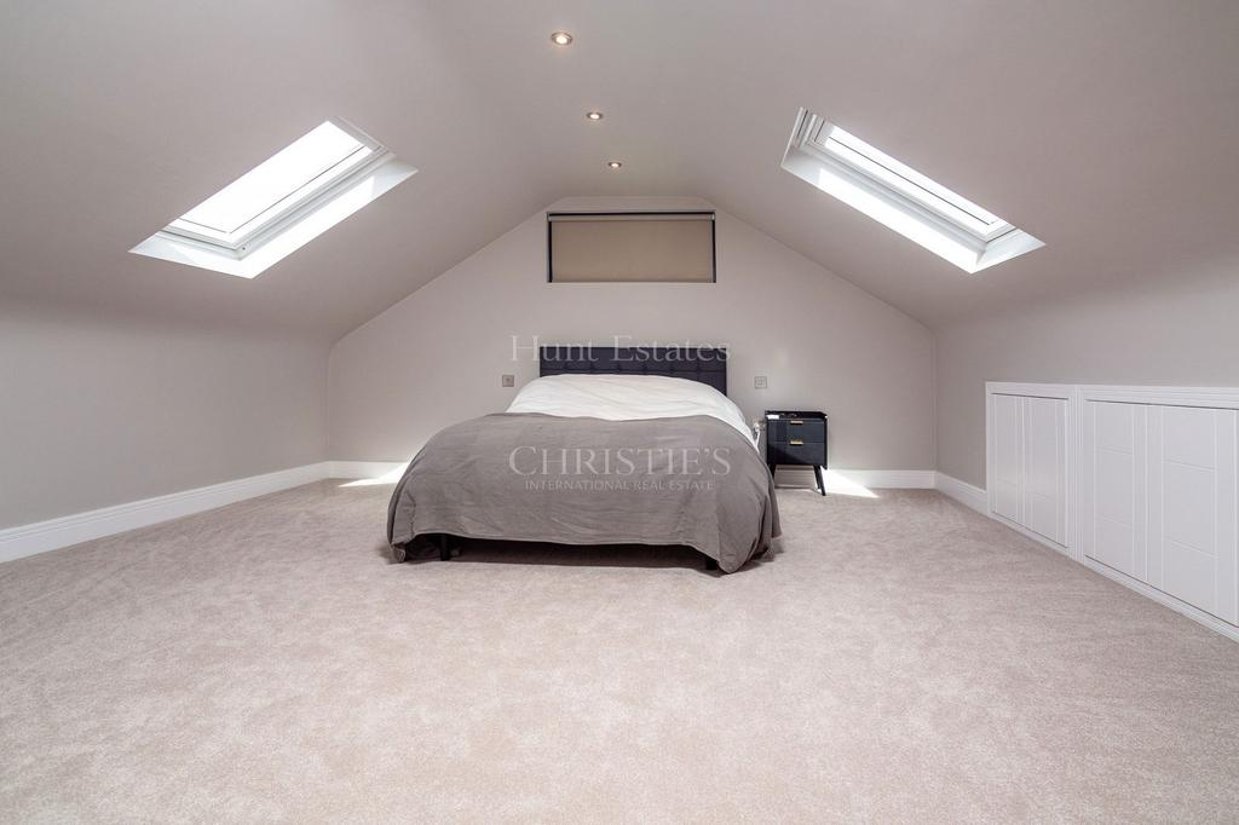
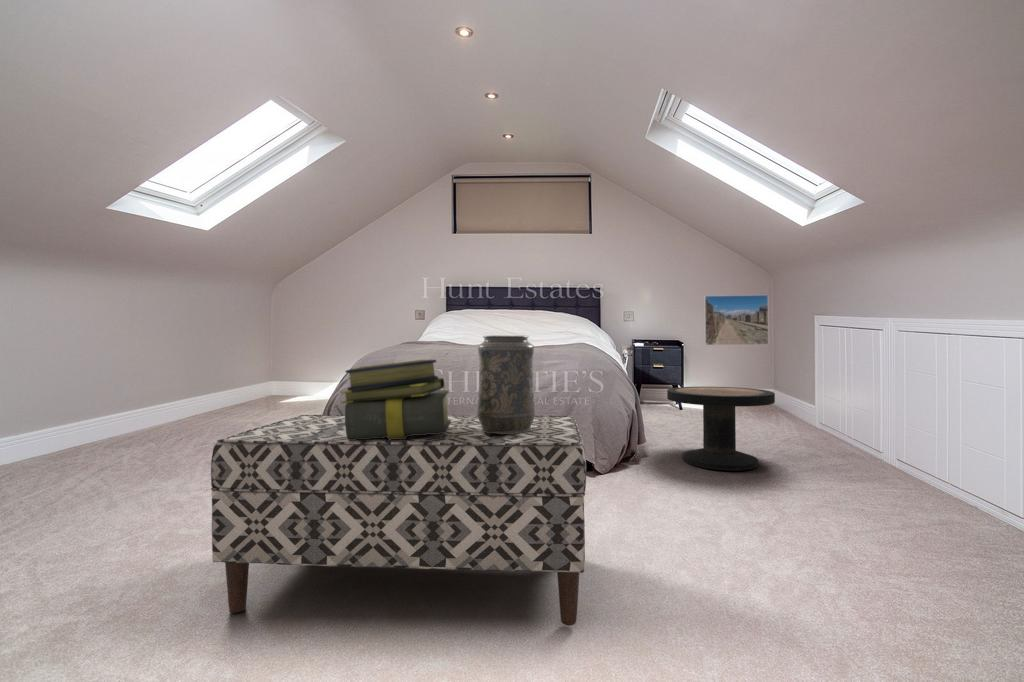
+ bench [210,414,587,626]
+ decorative vase [476,334,537,434]
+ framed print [703,294,770,346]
+ side table [666,386,776,471]
+ stack of books [339,358,451,440]
